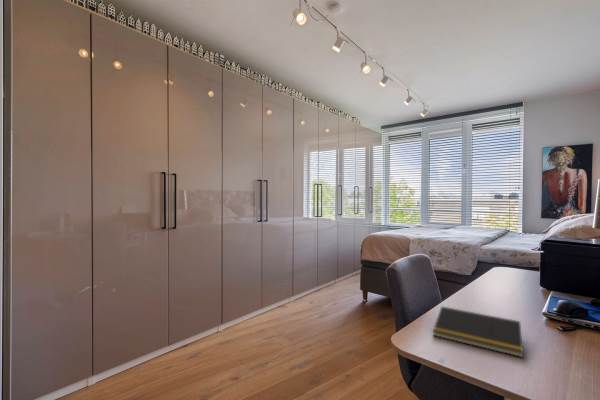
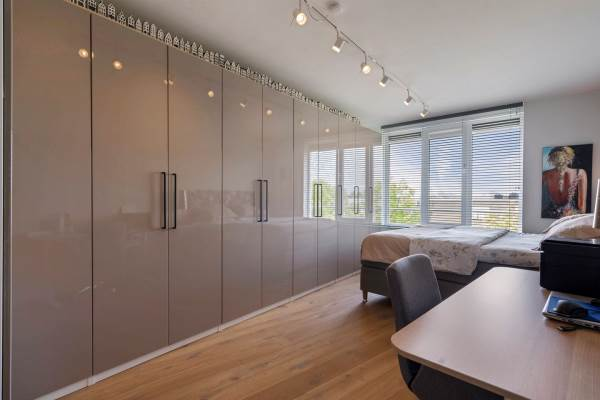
- notepad [432,305,524,358]
